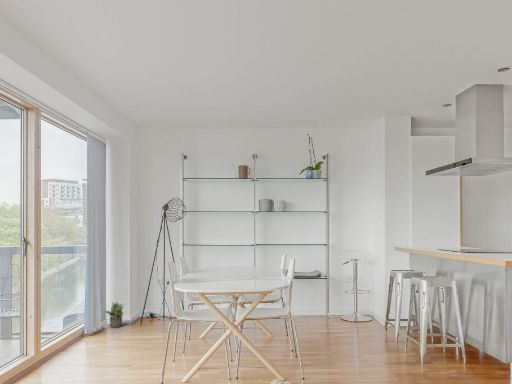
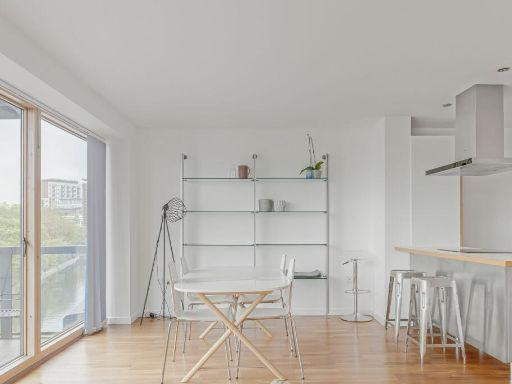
- potted plant [102,301,125,328]
